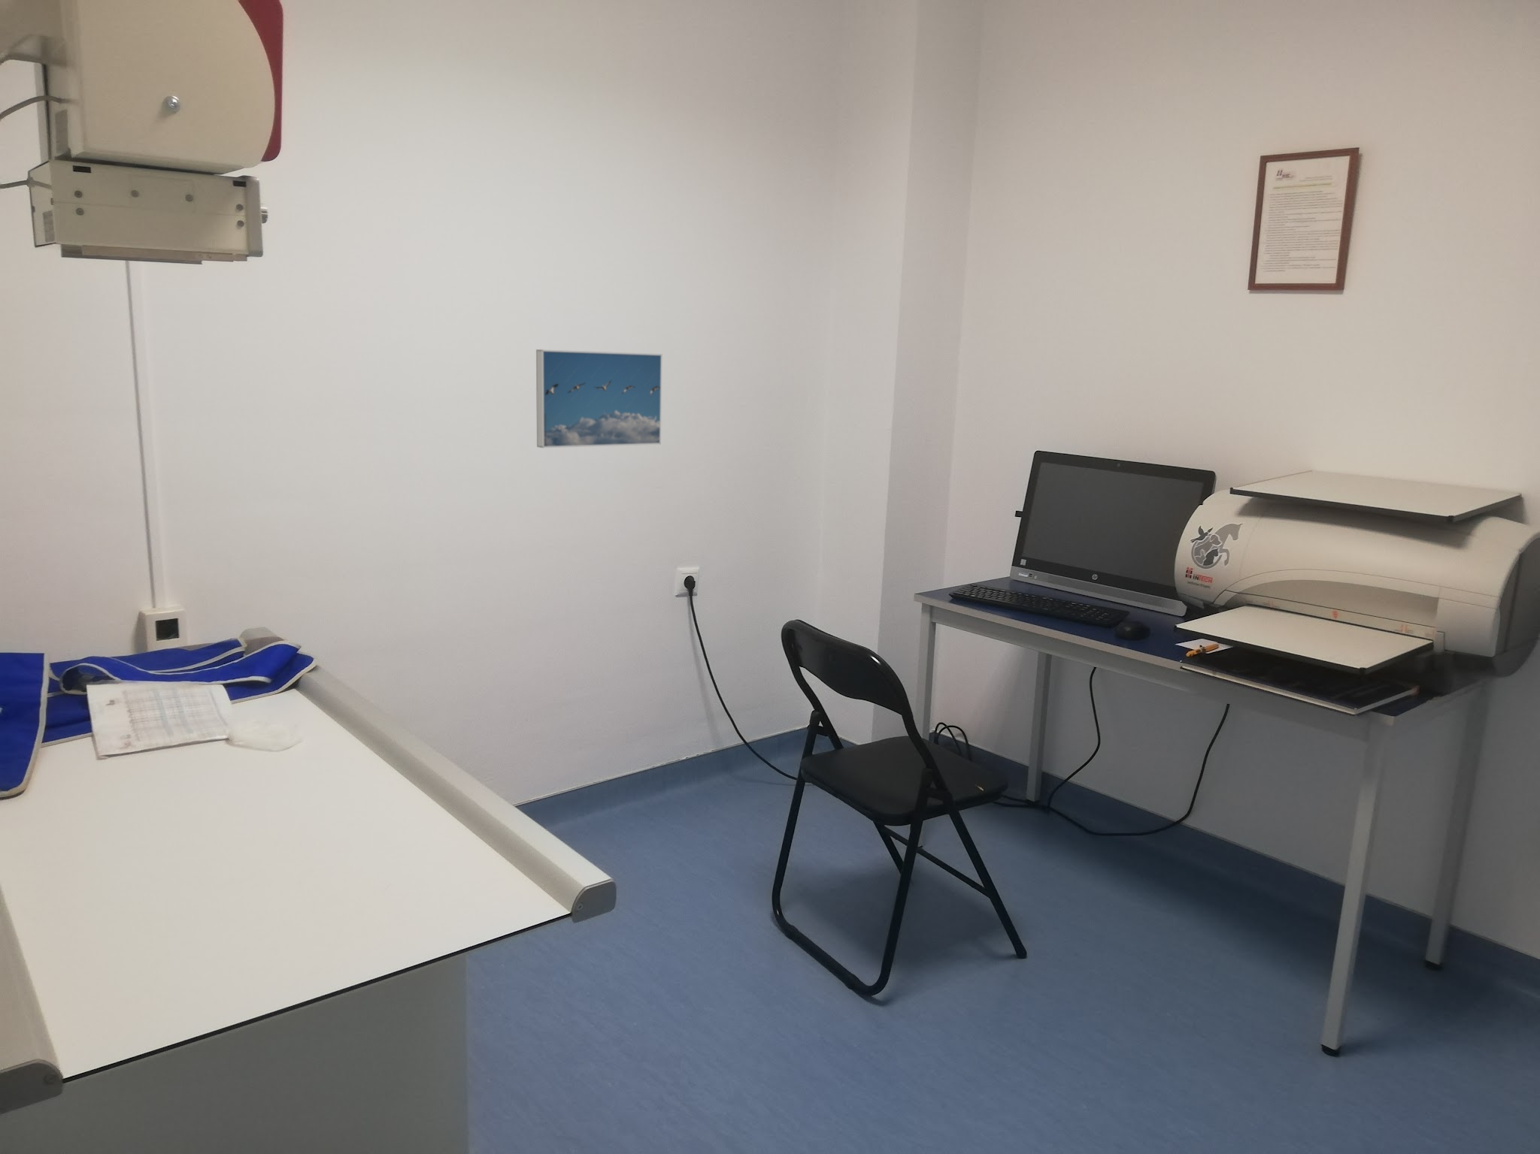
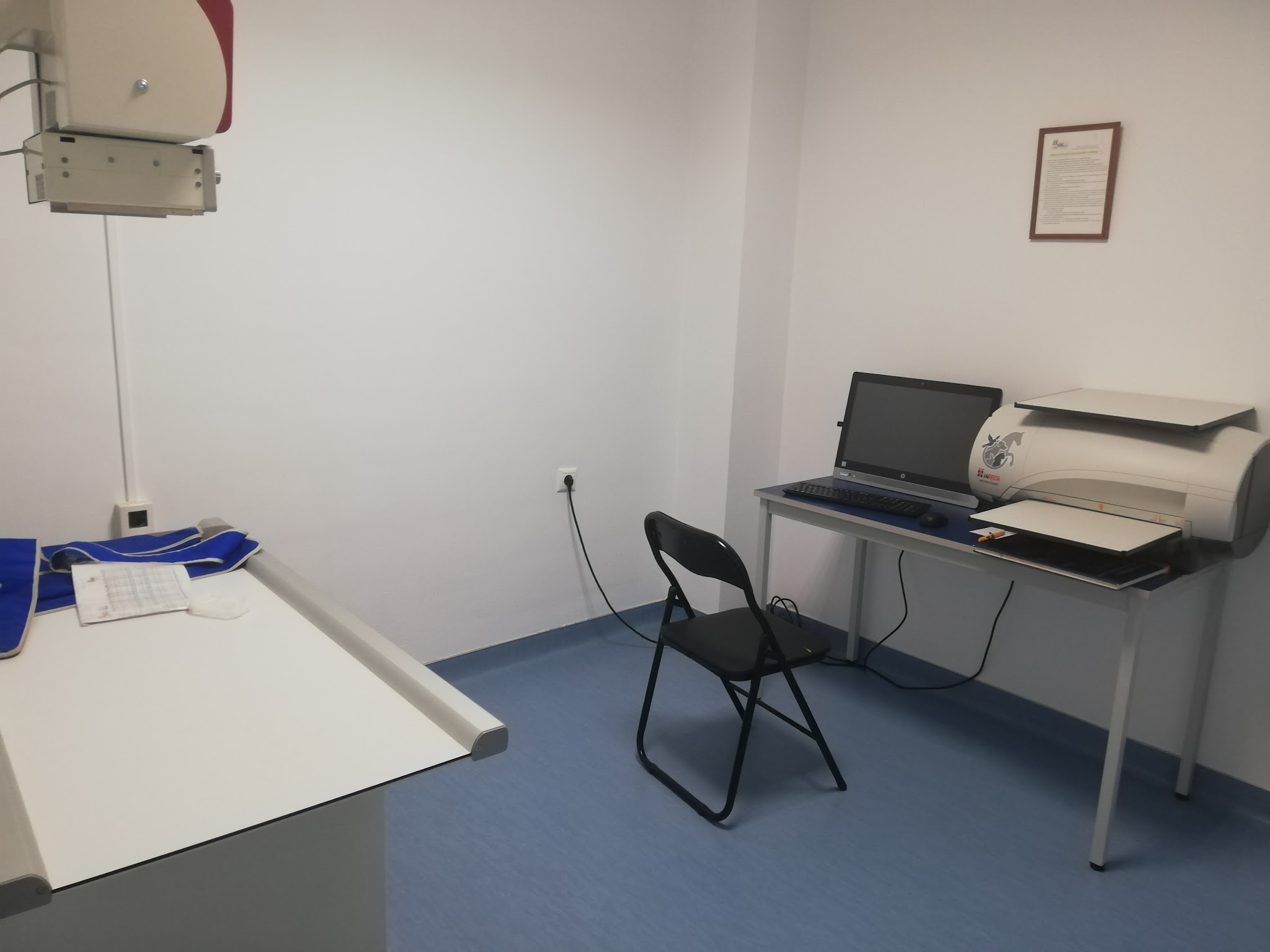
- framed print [536,349,663,449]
